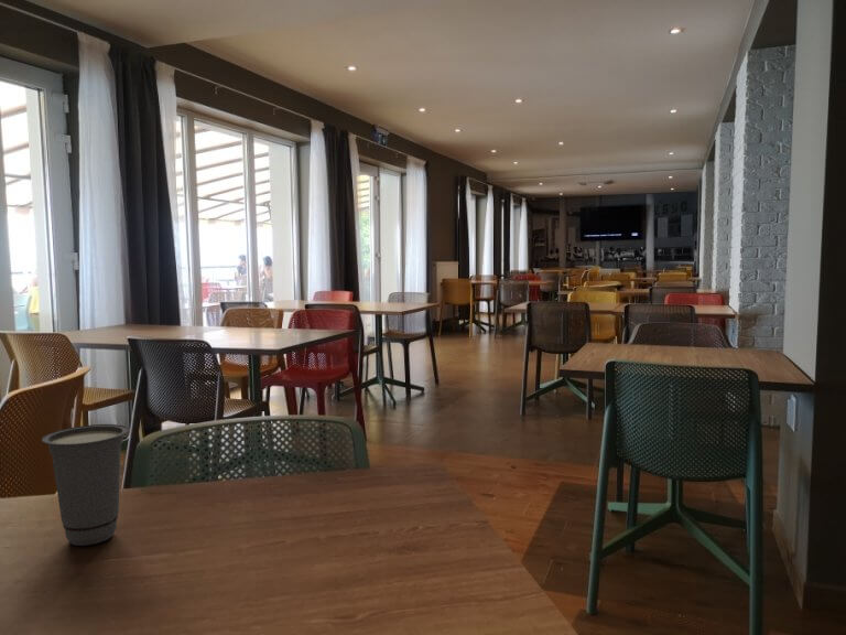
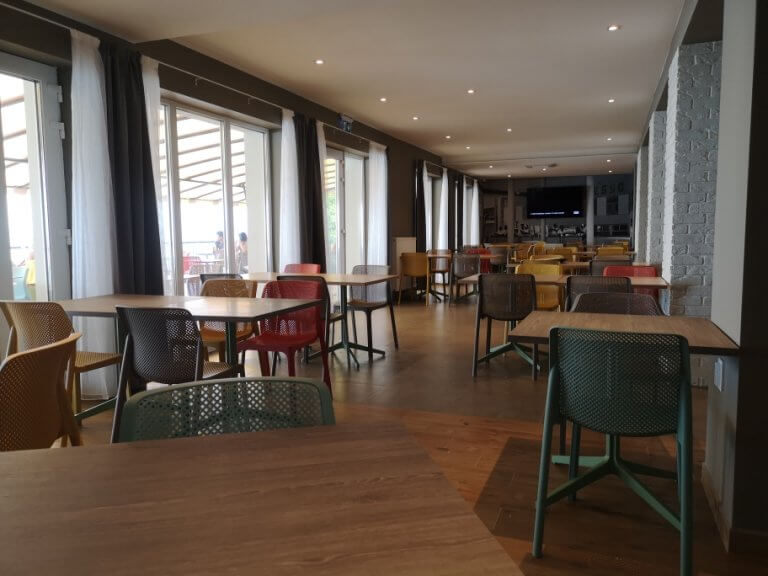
- cup [41,423,129,547]
